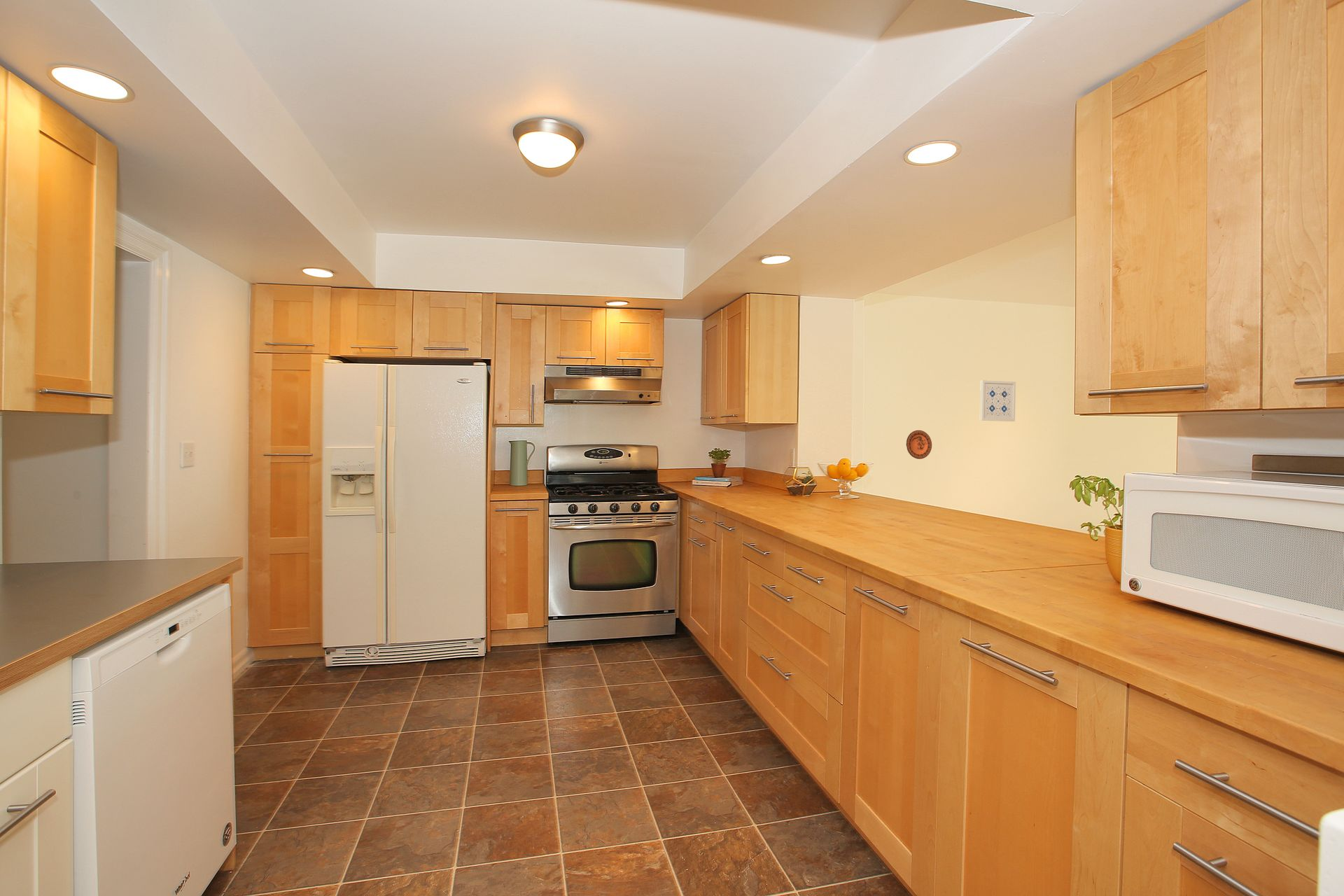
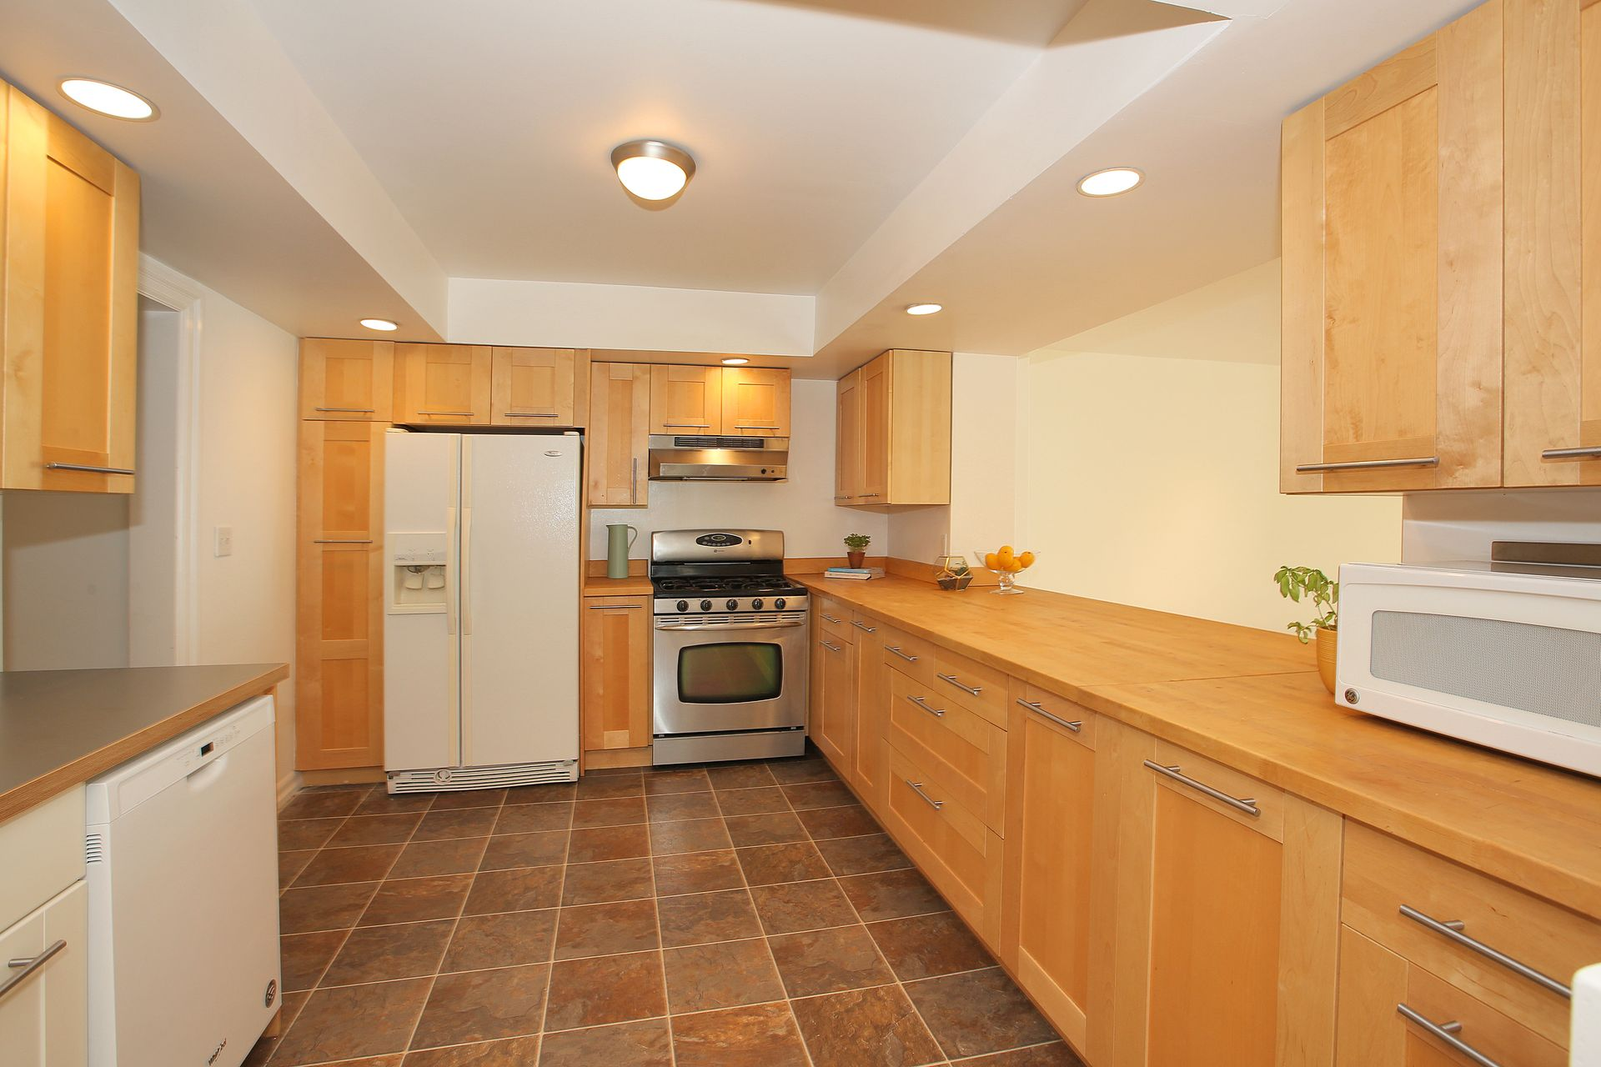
- decorative plate [906,430,932,460]
- wall art [979,379,1016,422]
